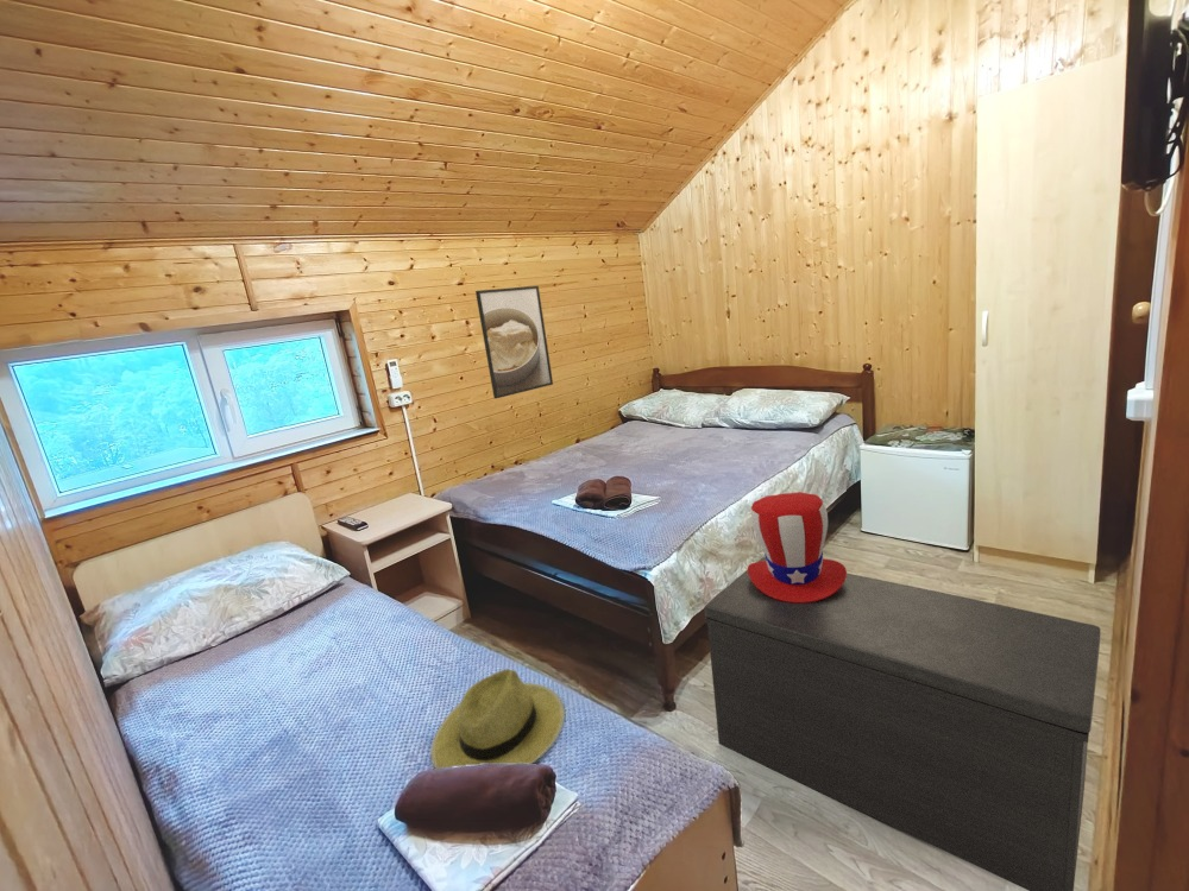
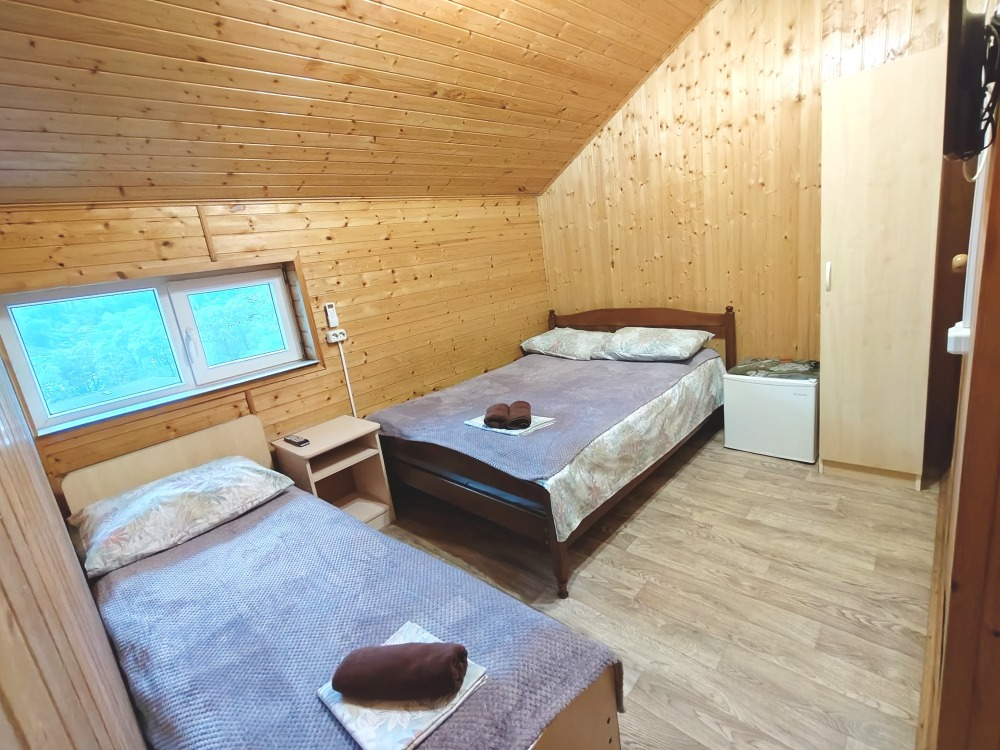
- bench [703,556,1101,891]
- hat [747,491,848,604]
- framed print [474,285,554,399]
- straw hat [429,668,566,770]
